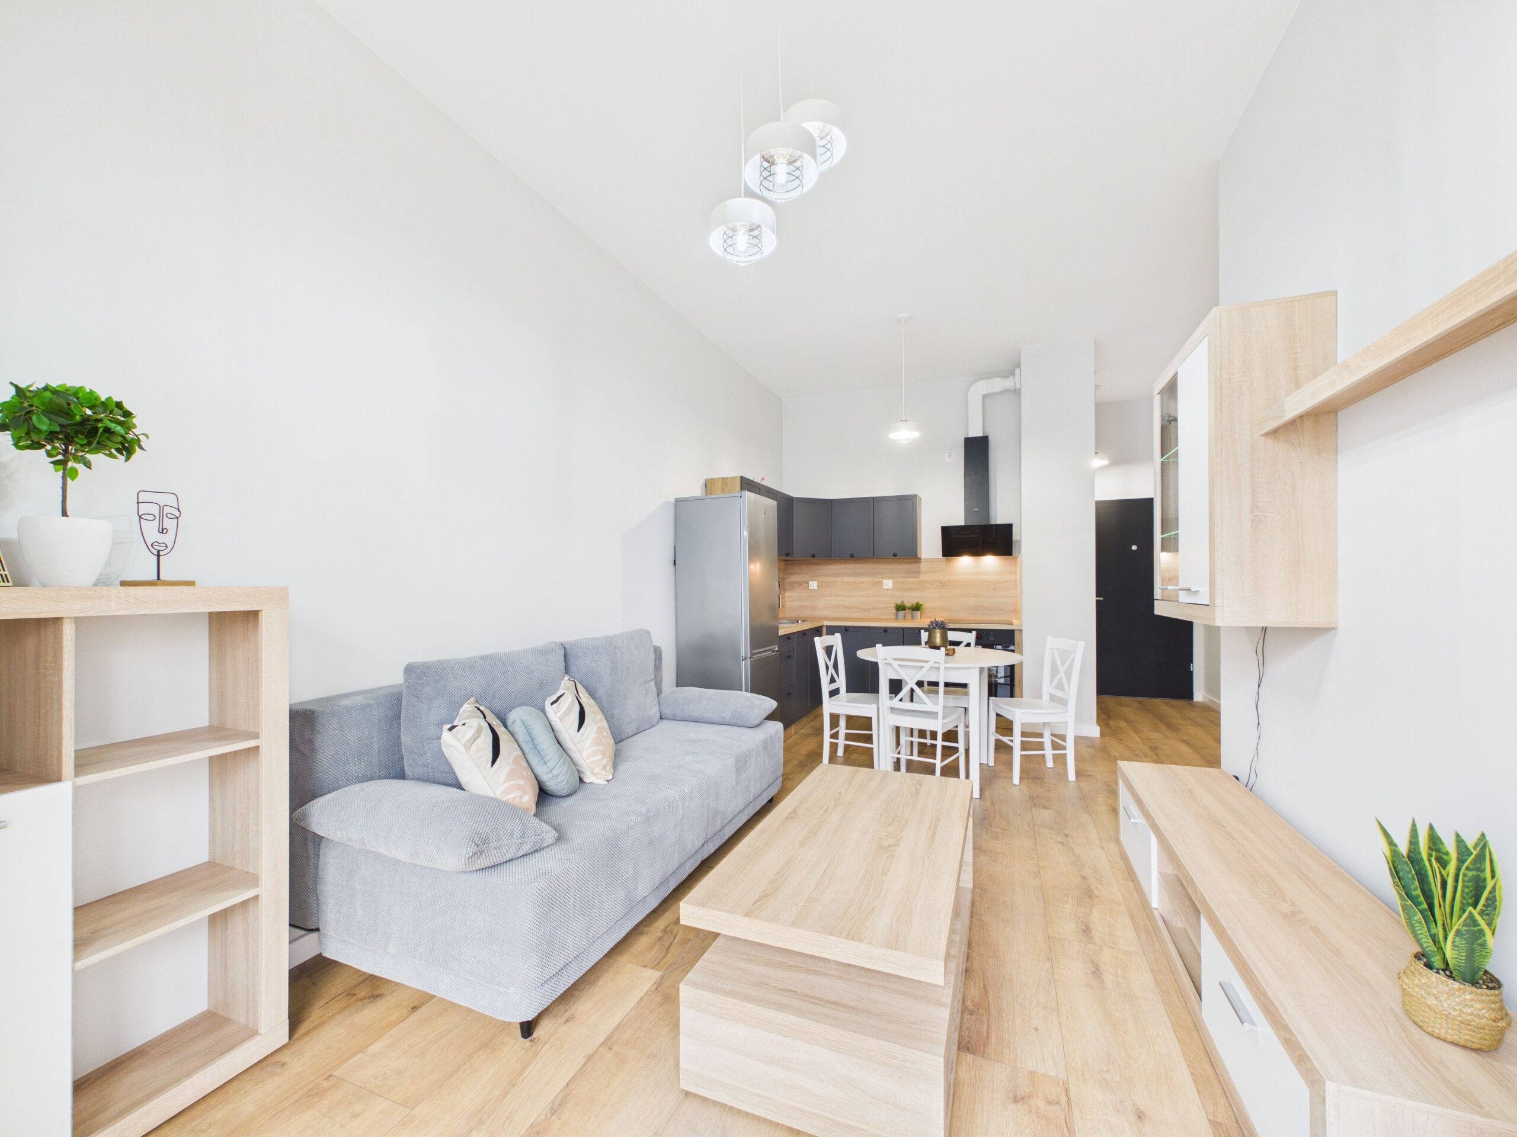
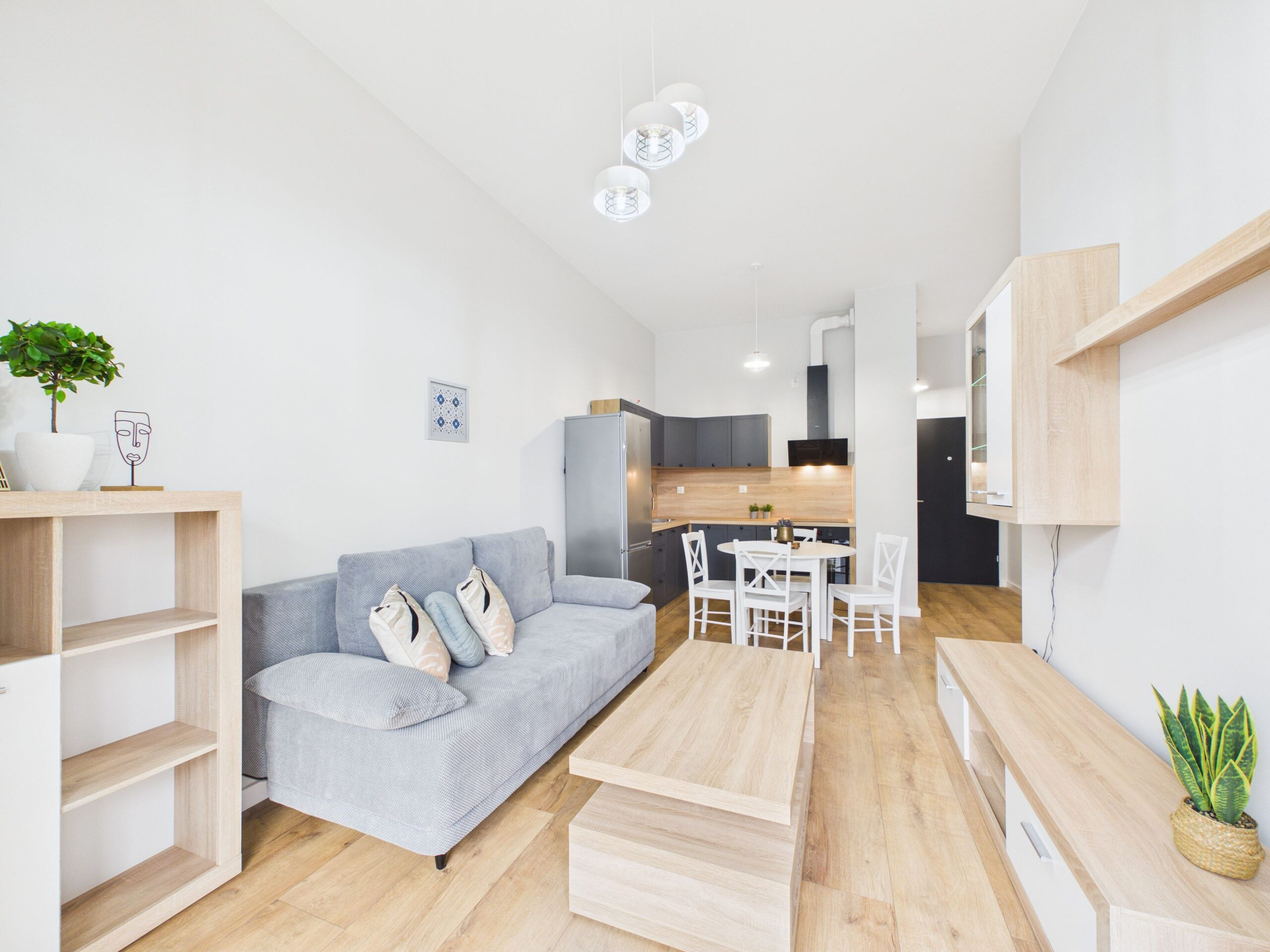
+ wall art [423,376,470,443]
